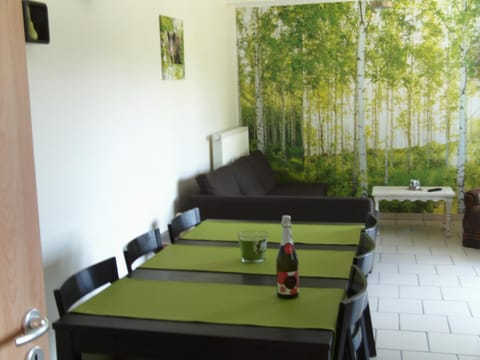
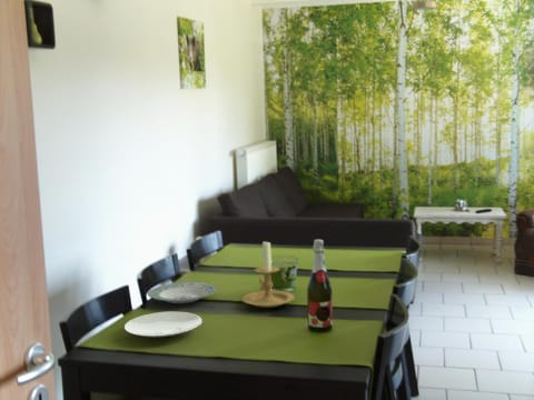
+ plate [123,311,204,339]
+ plate [147,281,218,304]
+ candle holder [241,239,296,309]
